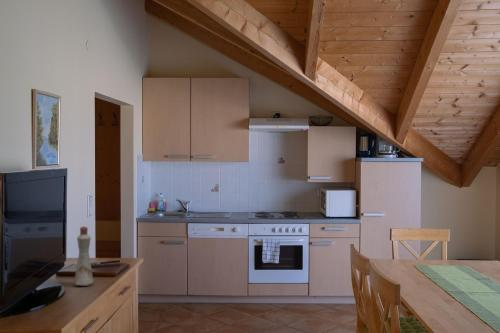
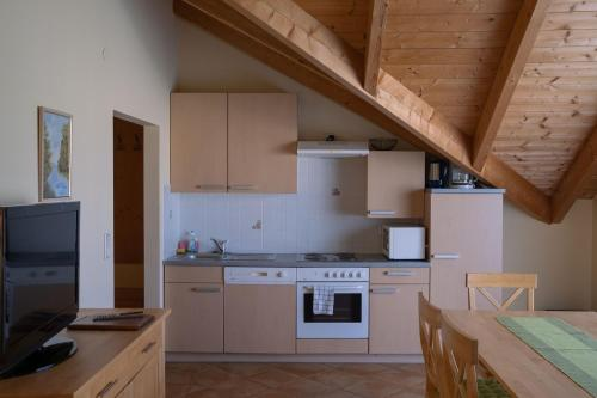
- bottle [73,225,94,287]
